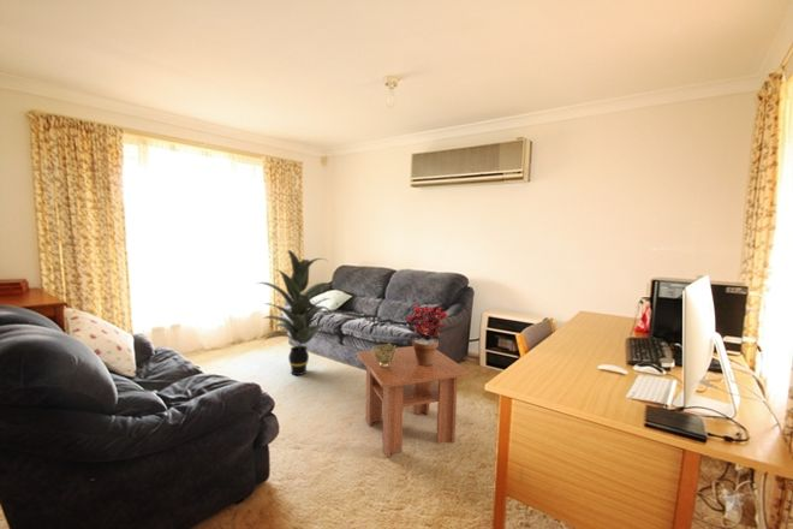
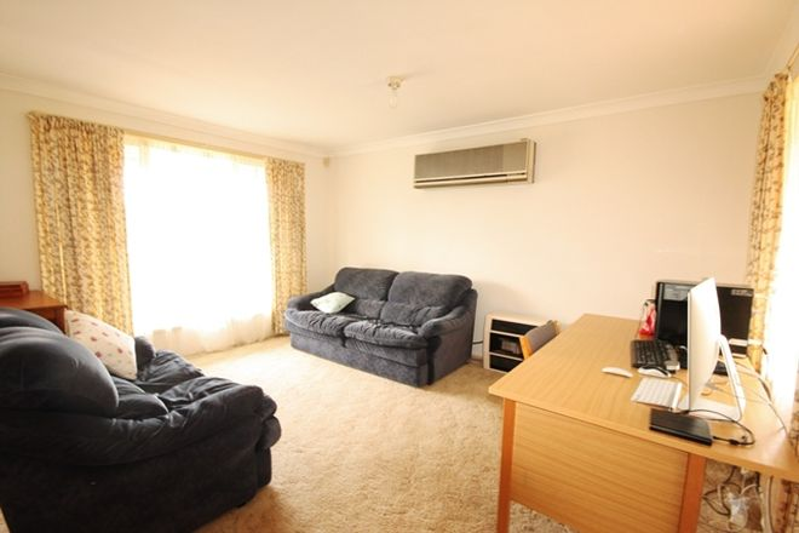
- indoor plant [256,249,338,376]
- coffee table [356,345,471,459]
- decorative bowl [372,341,396,368]
- potted plant [406,304,449,365]
